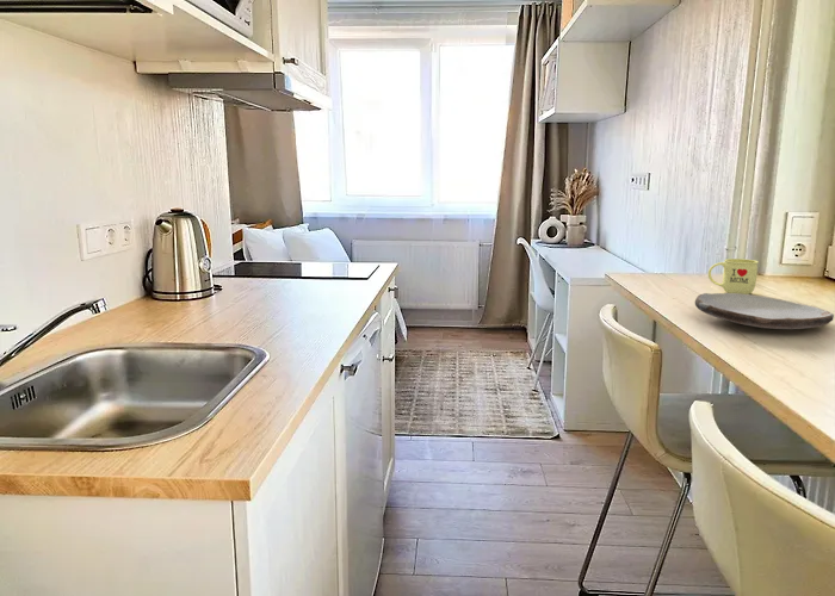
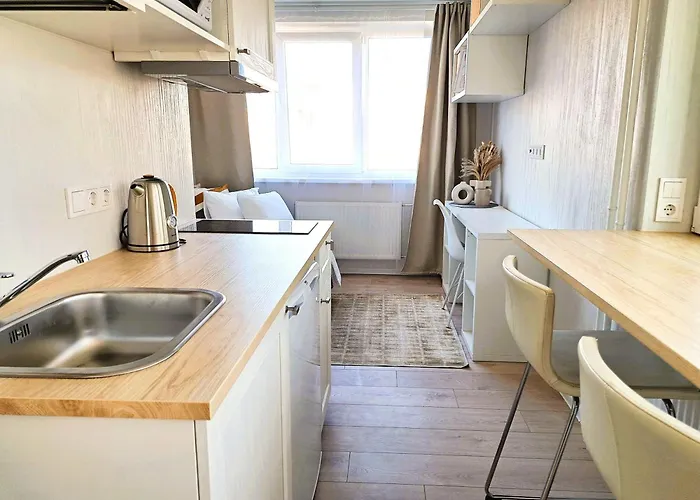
- plate [694,292,835,330]
- mug [707,257,760,294]
